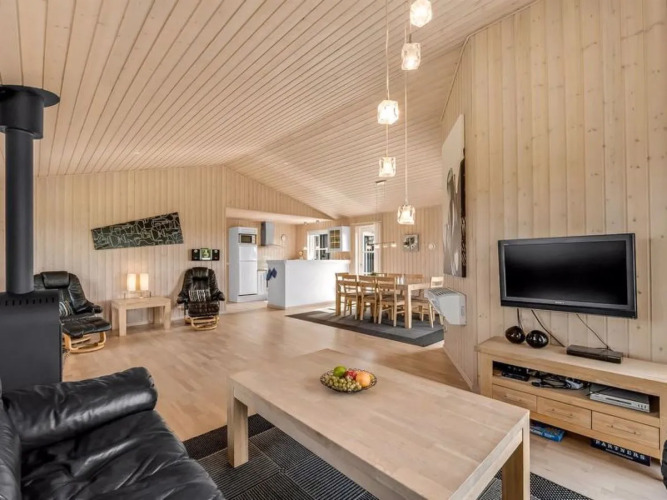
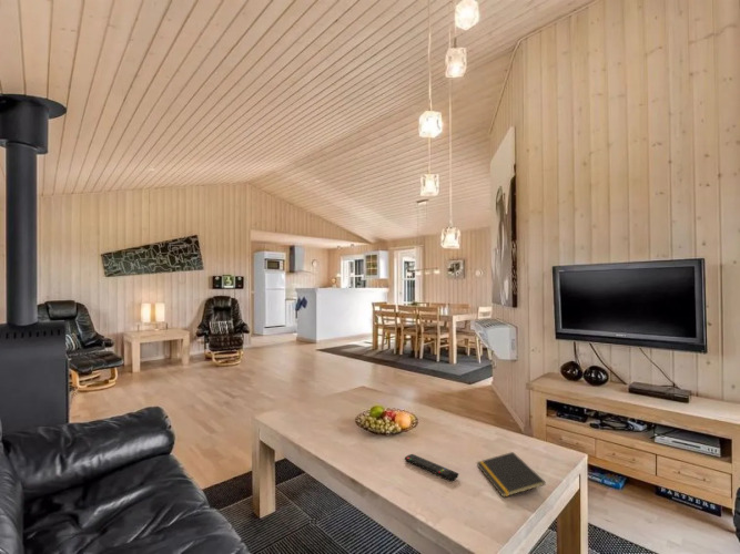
+ remote control [404,453,459,482]
+ notepad [476,451,547,499]
